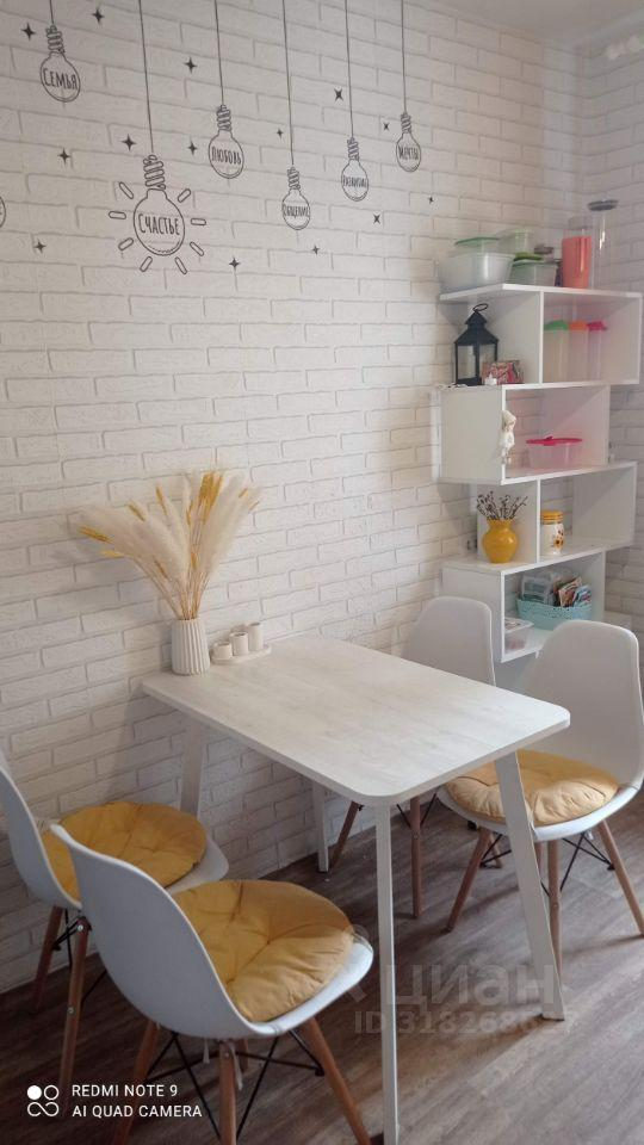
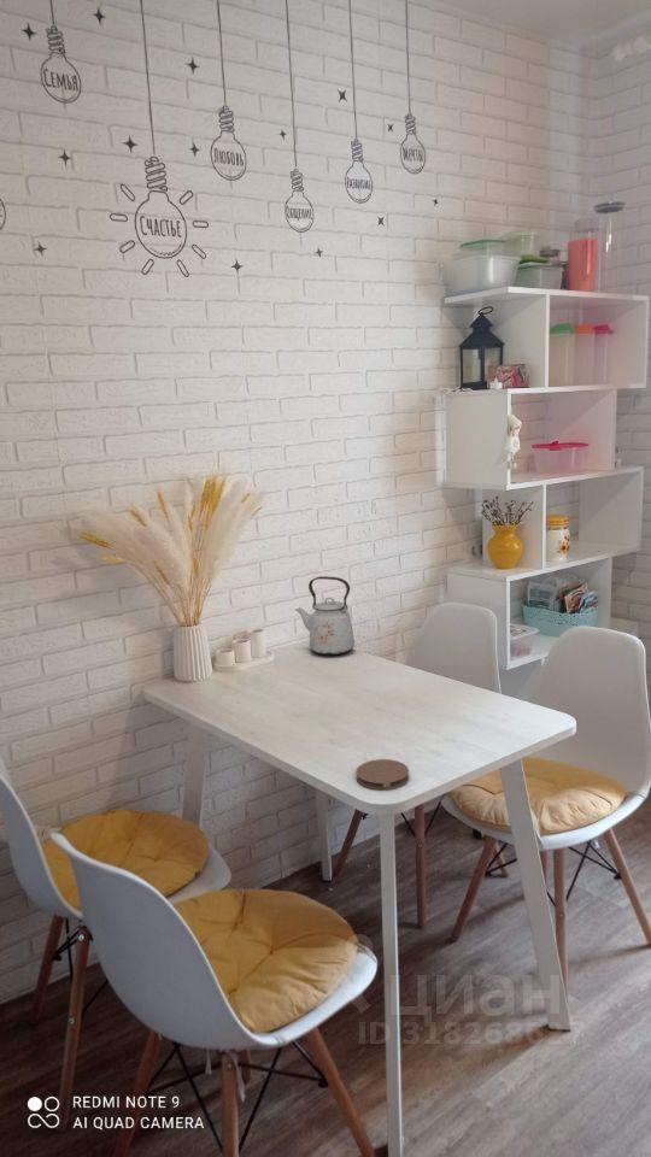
+ kettle [294,575,356,657]
+ coaster [354,758,410,791]
